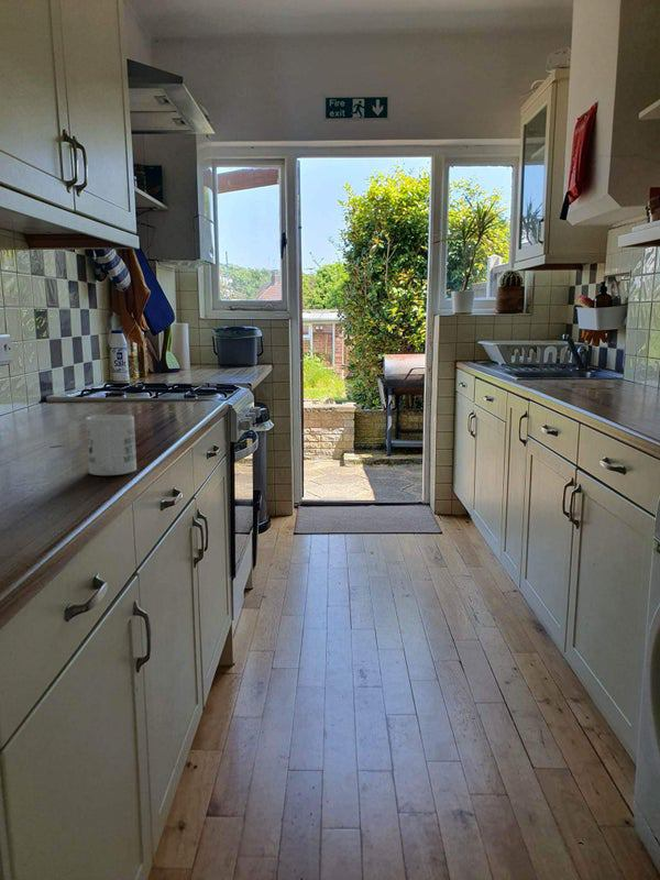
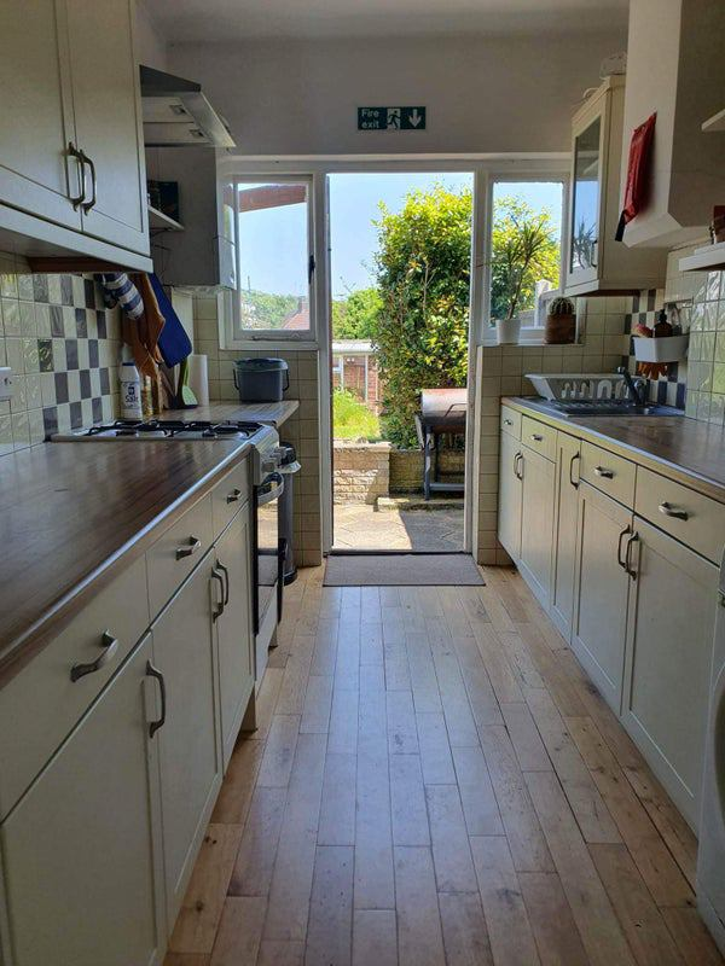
- mug [85,414,138,476]
